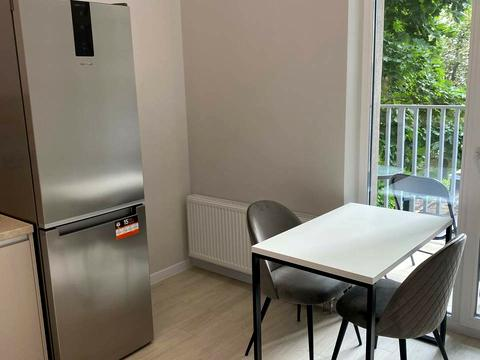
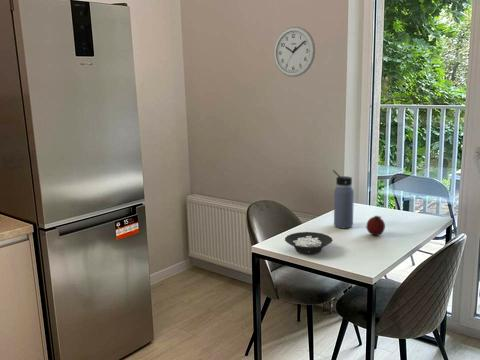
+ fruit [365,215,386,236]
+ water bottle [332,169,355,229]
+ wall clock [273,26,316,78]
+ cereal bowl [284,231,334,256]
